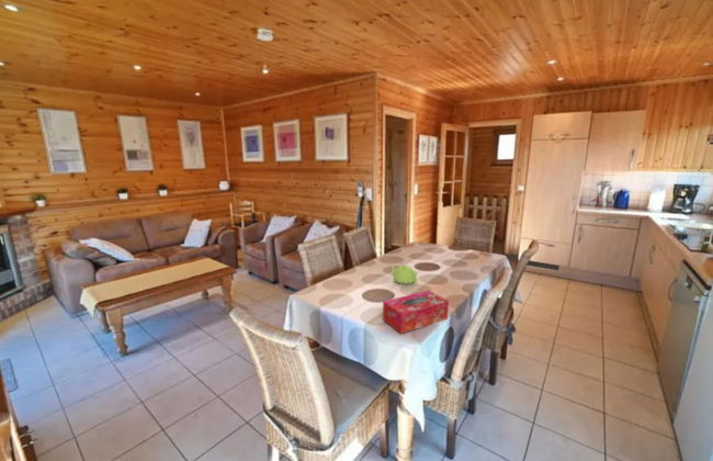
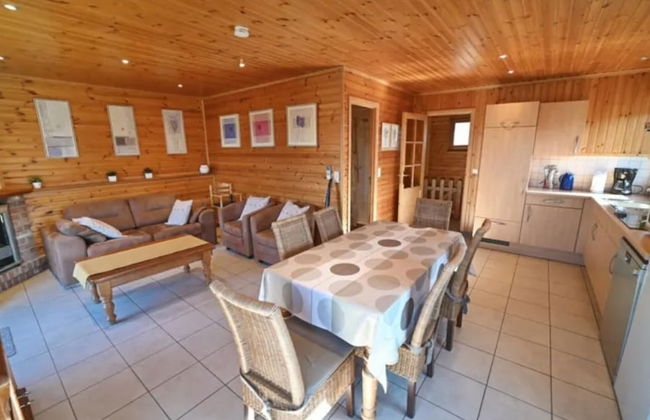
- tissue box [382,290,450,335]
- teapot [389,262,419,285]
